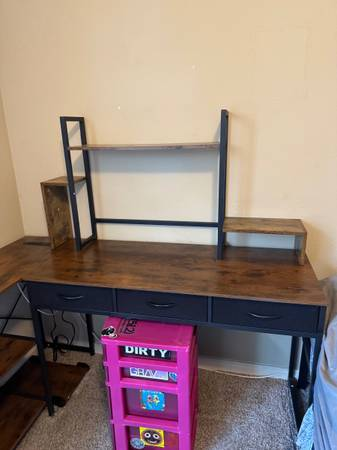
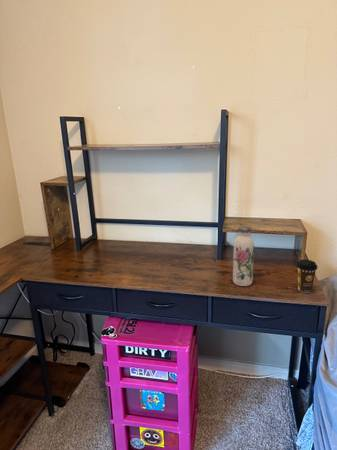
+ coffee cup [296,259,318,294]
+ water bottle [232,225,255,287]
